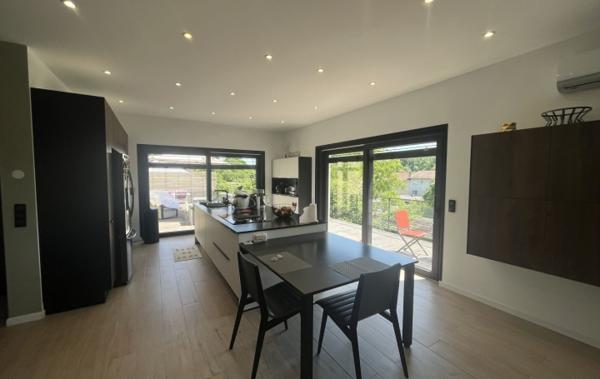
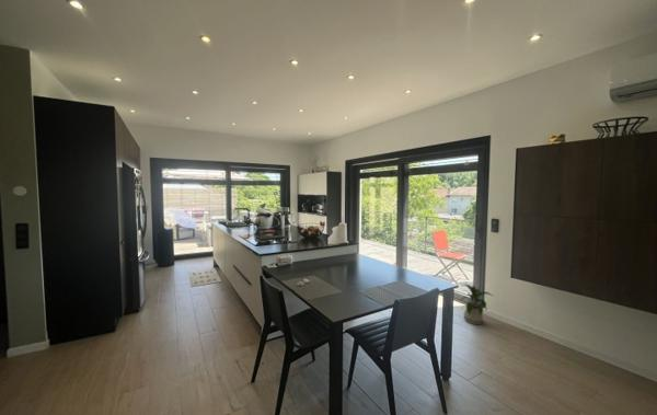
+ house plant [458,284,493,325]
